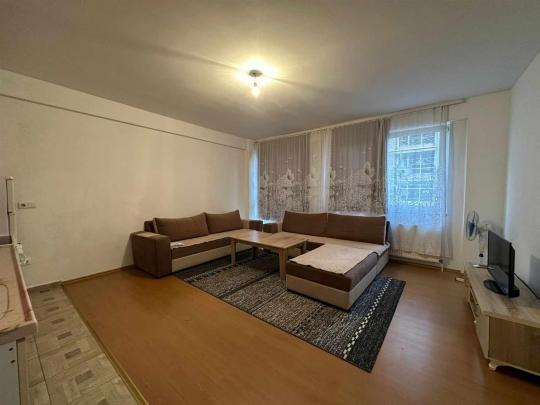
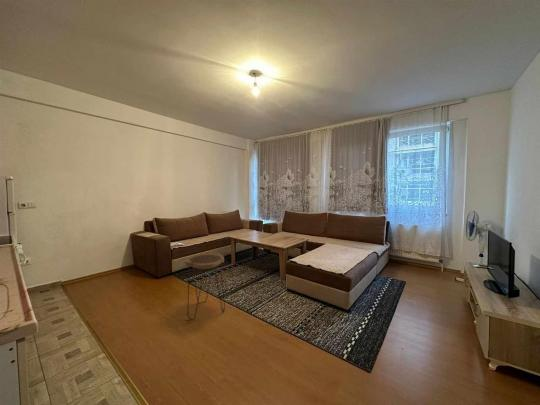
+ side table [184,253,226,321]
